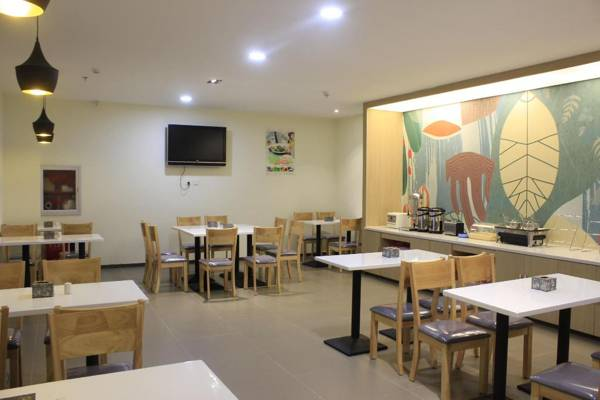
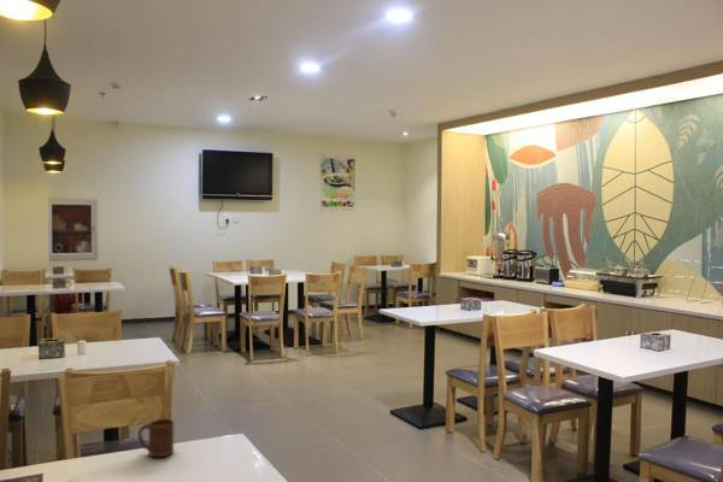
+ cup [137,418,175,458]
